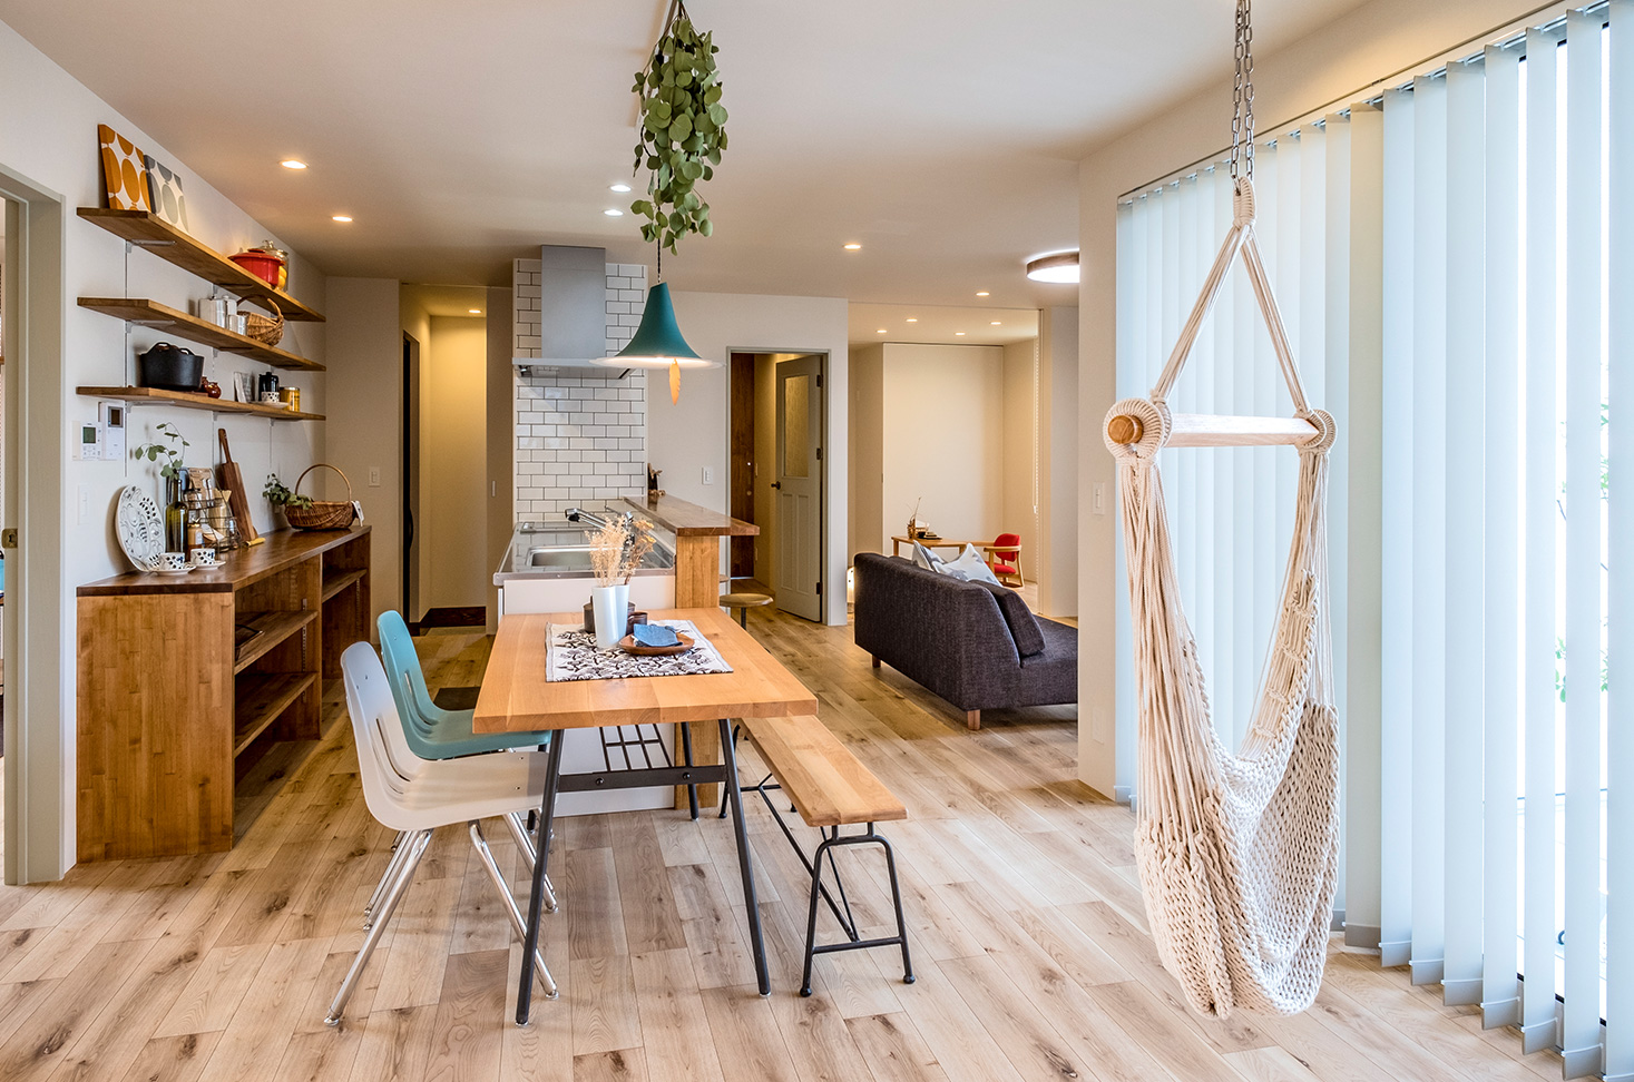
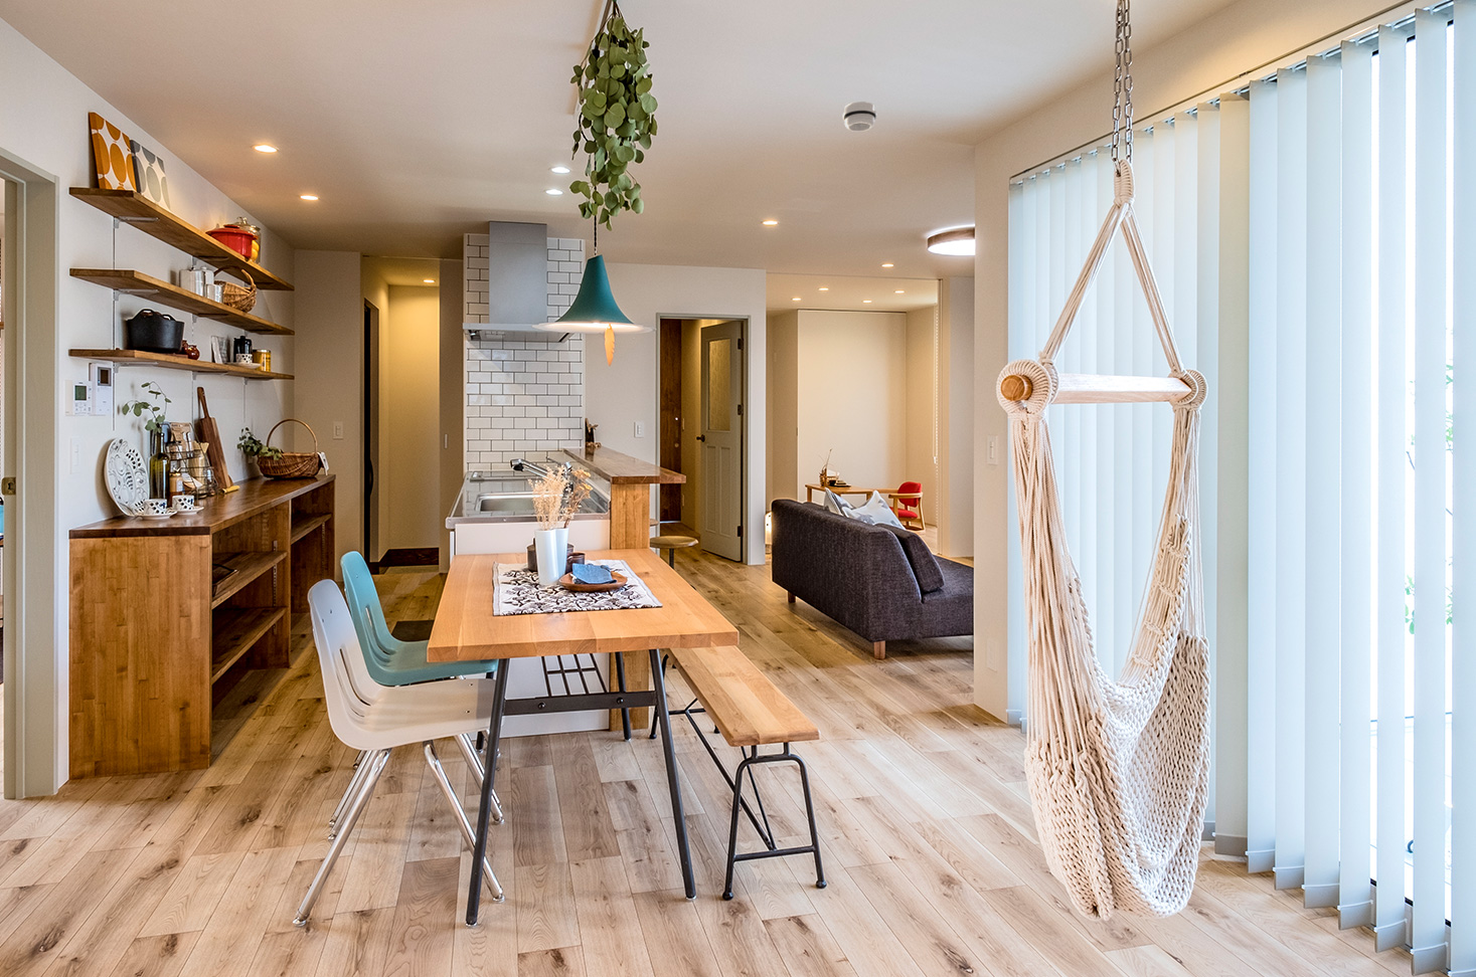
+ smoke detector [842,100,877,133]
